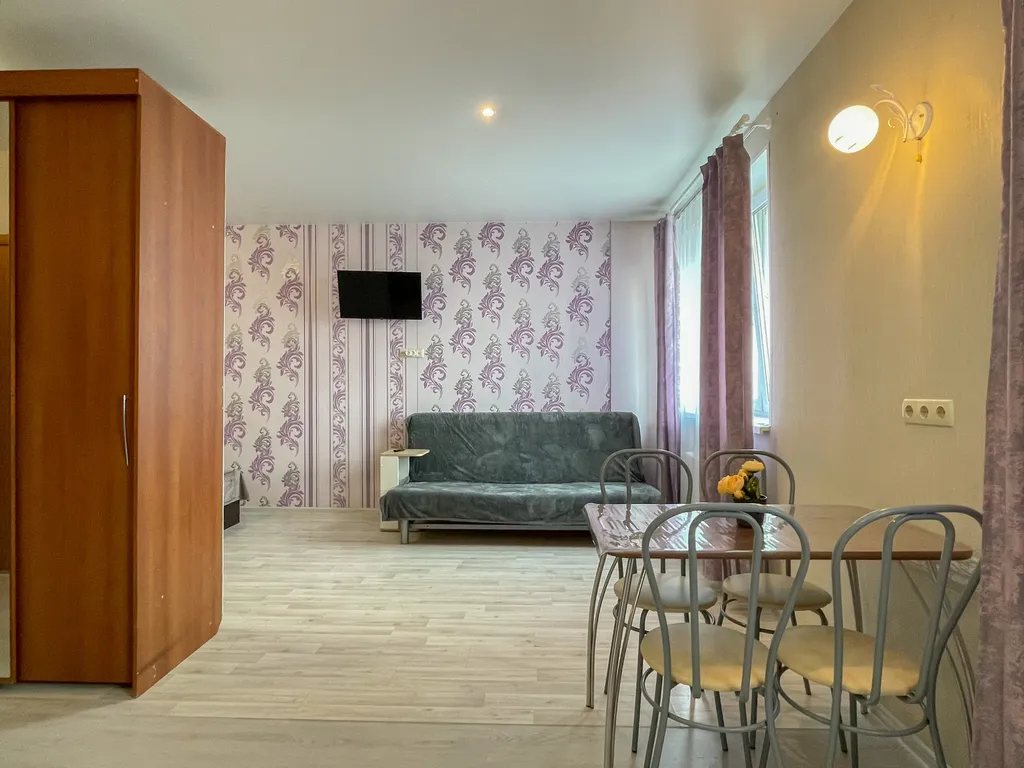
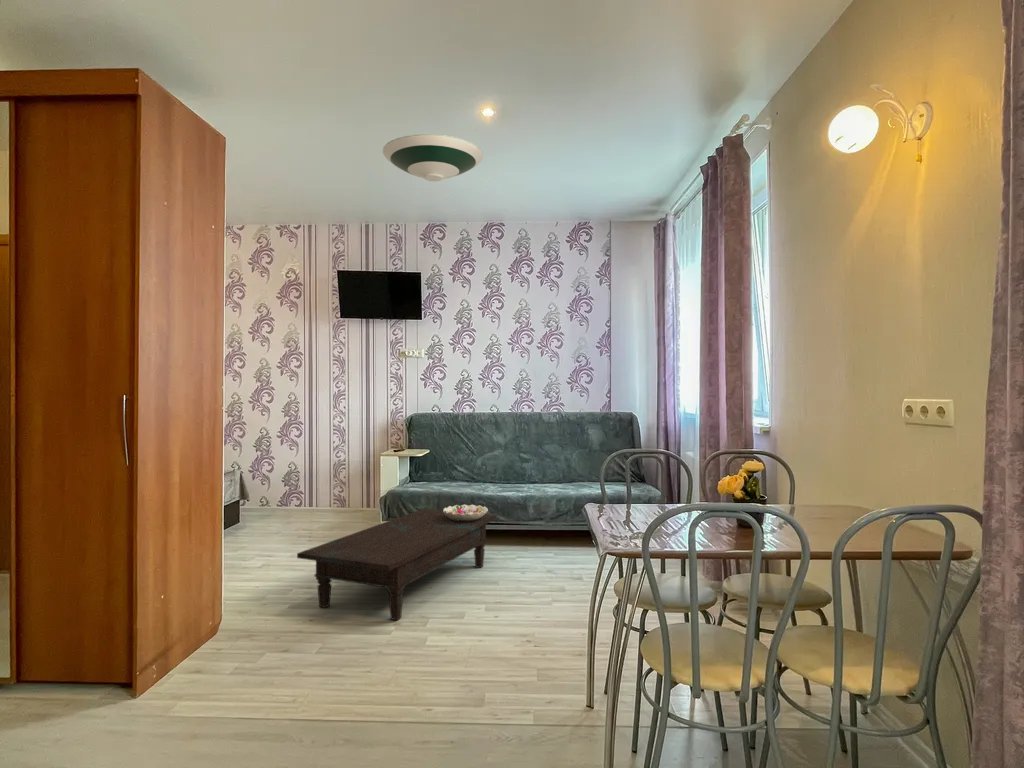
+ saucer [382,133,484,182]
+ decorative bowl [442,504,489,521]
+ coffee table [296,508,497,621]
